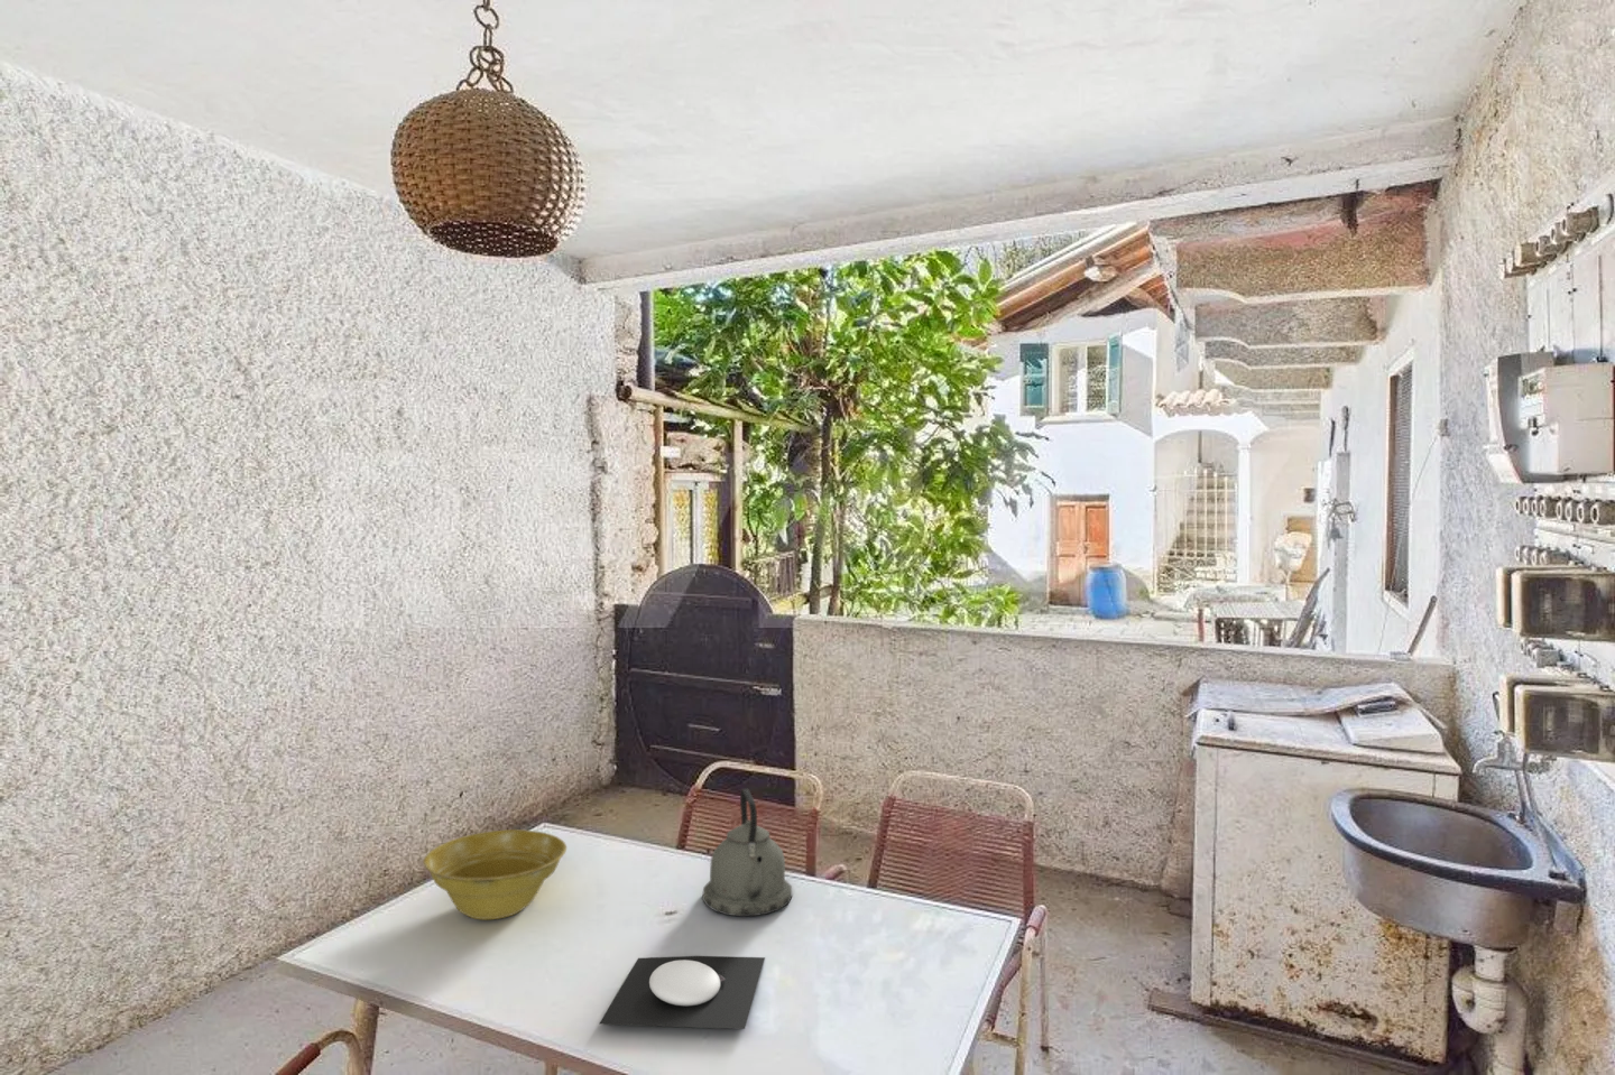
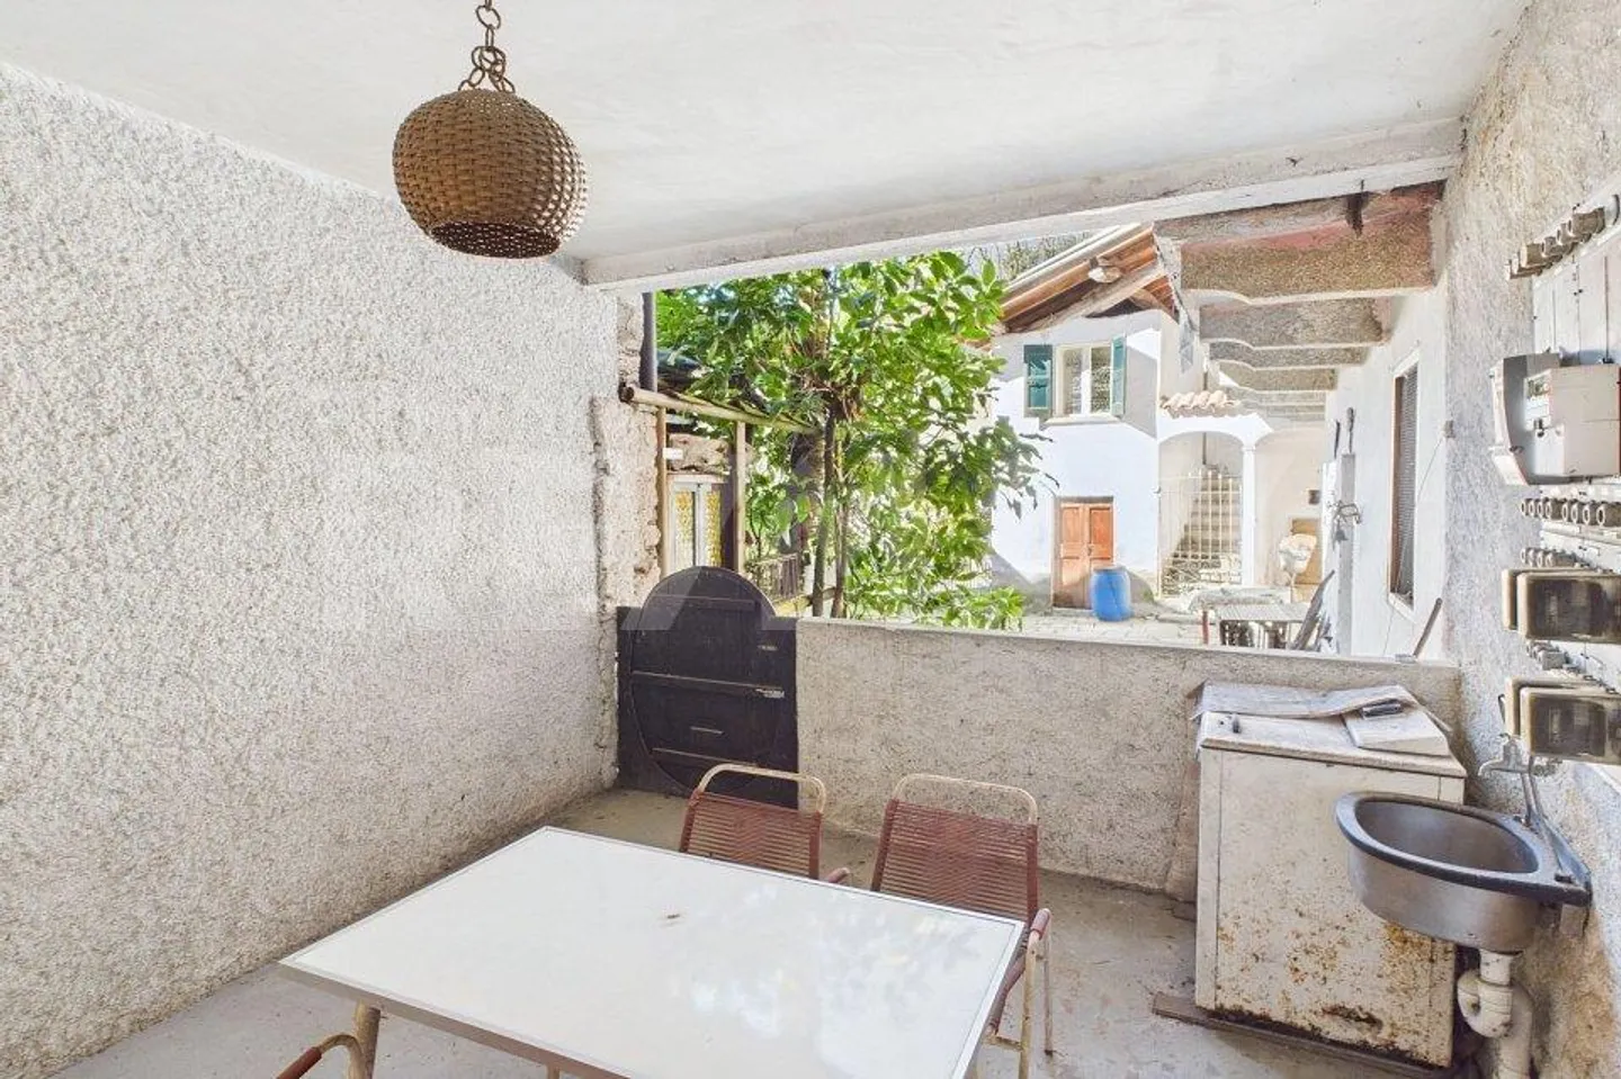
- plate [598,955,766,1031]
- kettle [701,788,793,917]
- planter bowl [421,828,568,920]
